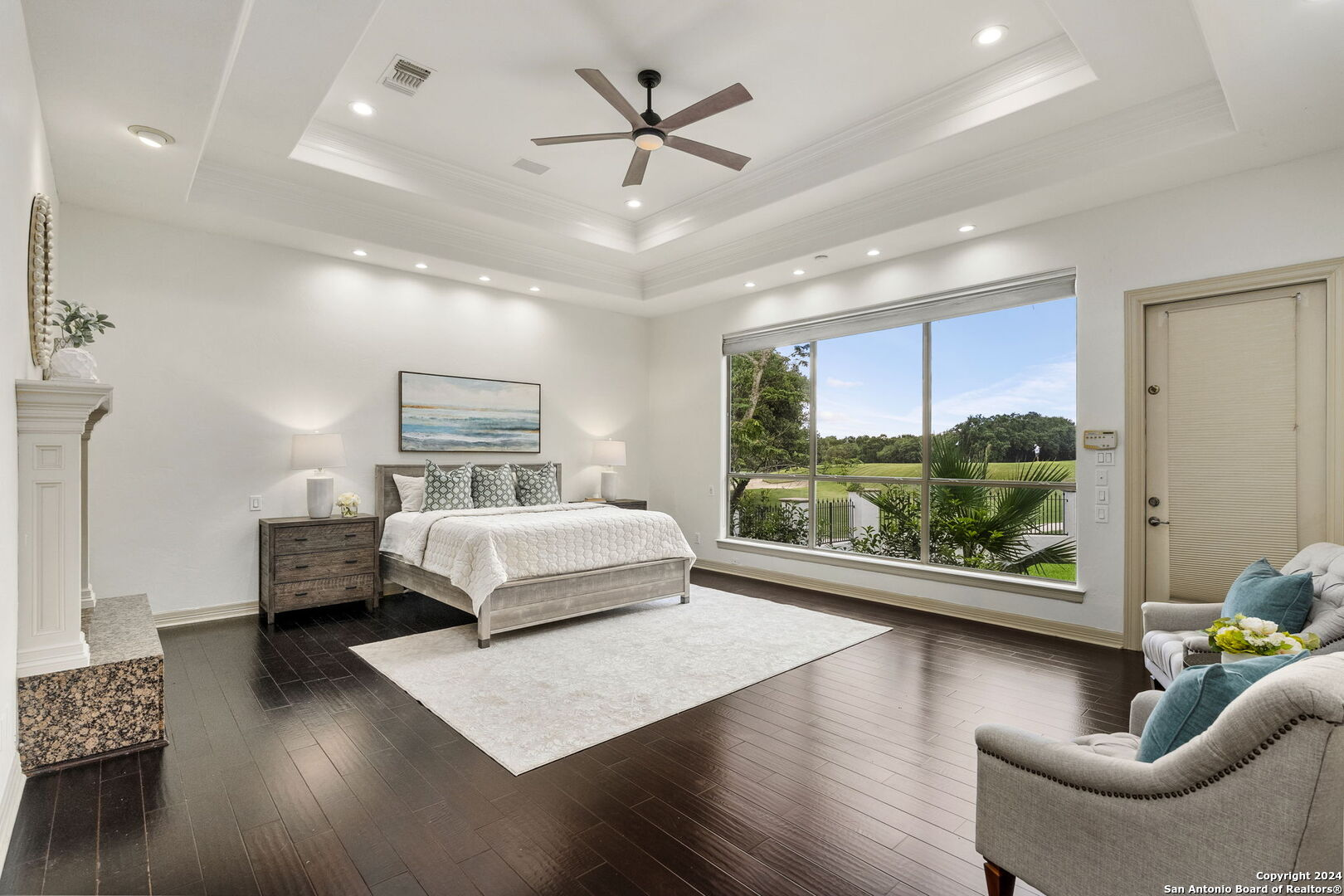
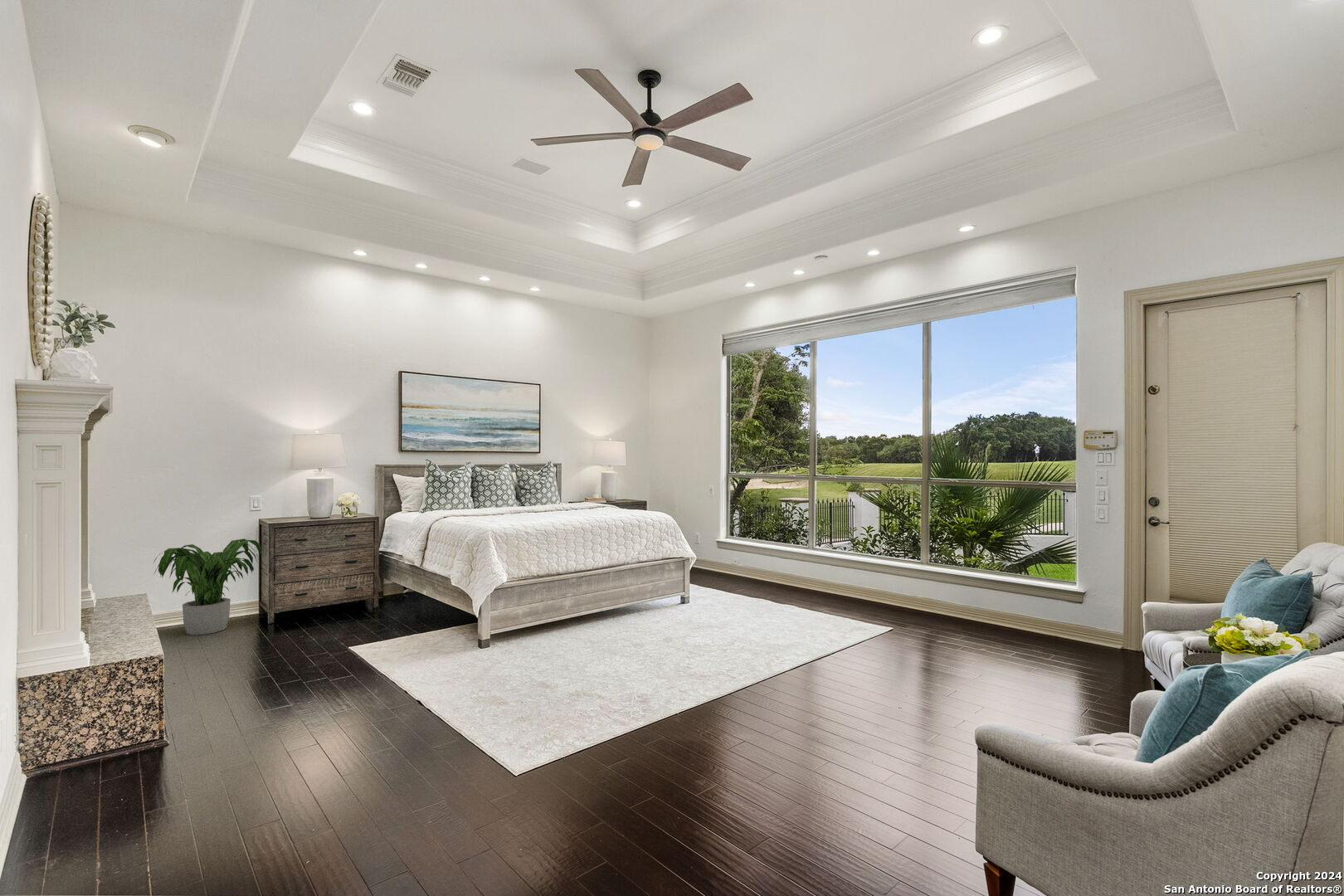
+ potted plant [153,538,263,635]
